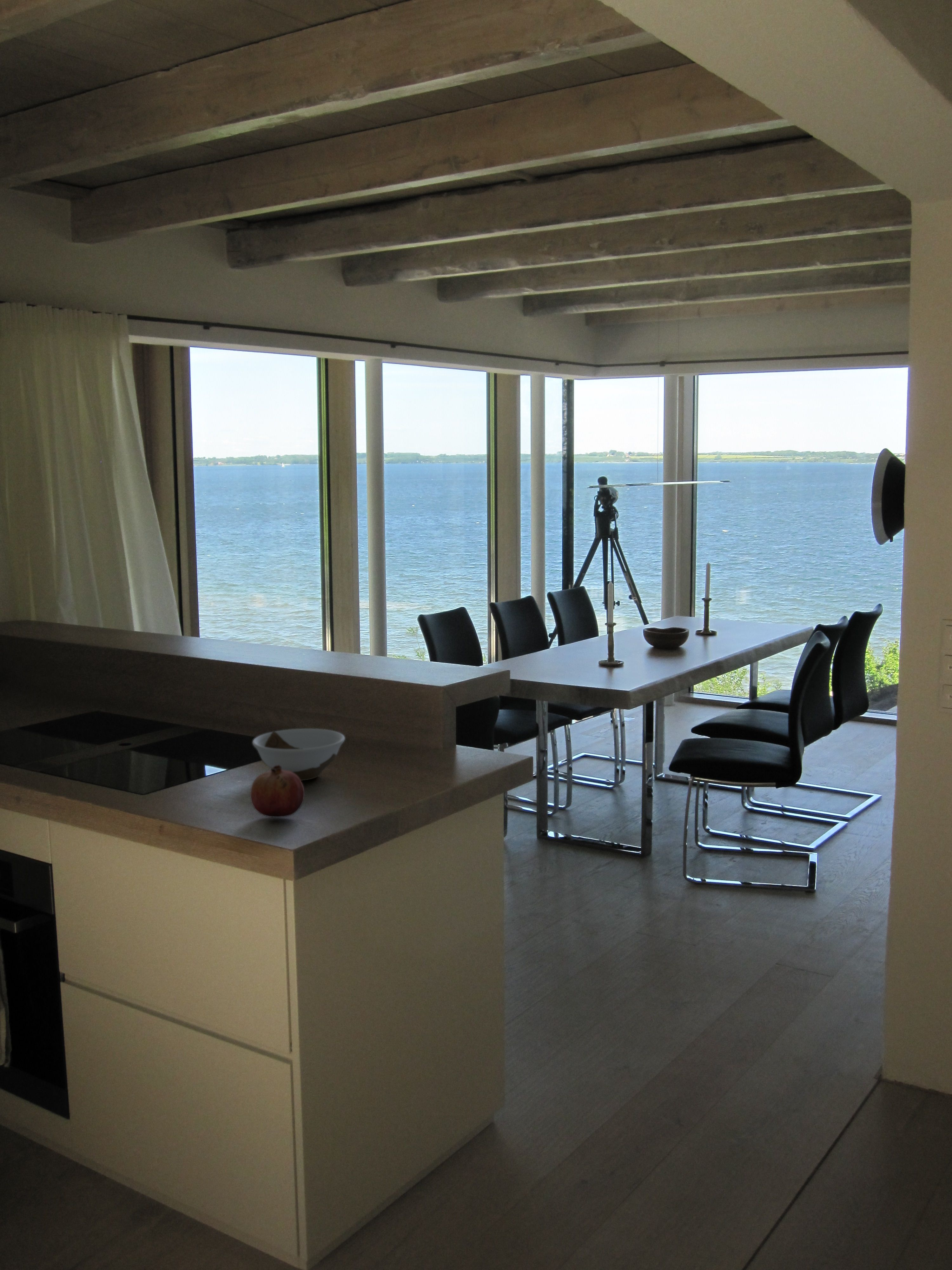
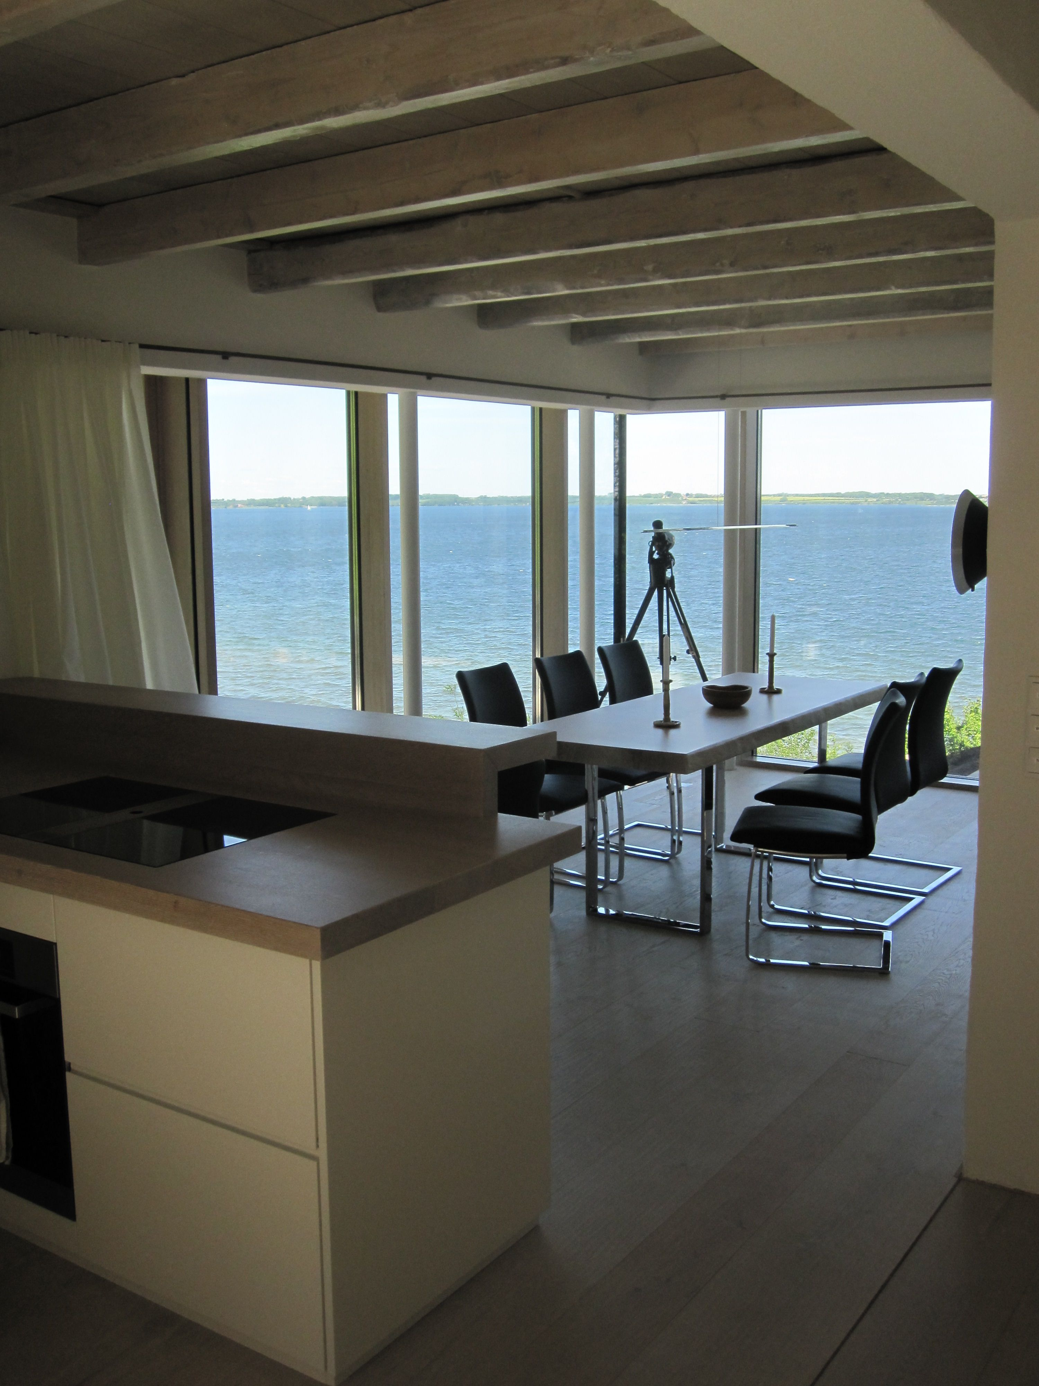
- fruit [250,765,305,818]
- bowl [252,728,345,781]
